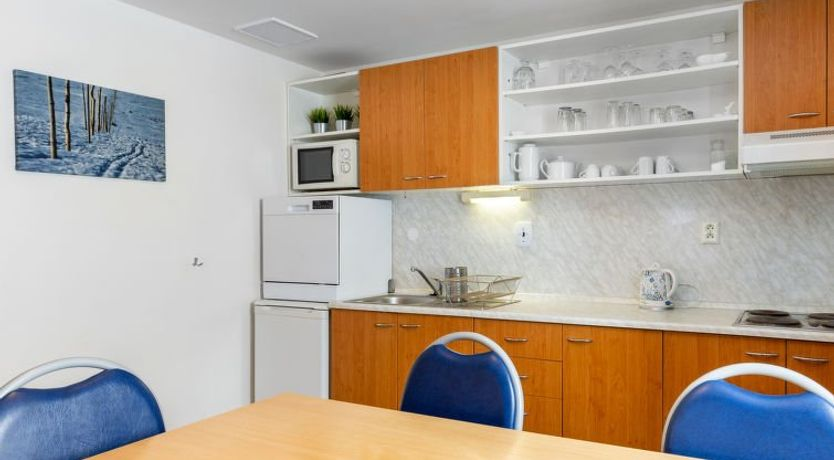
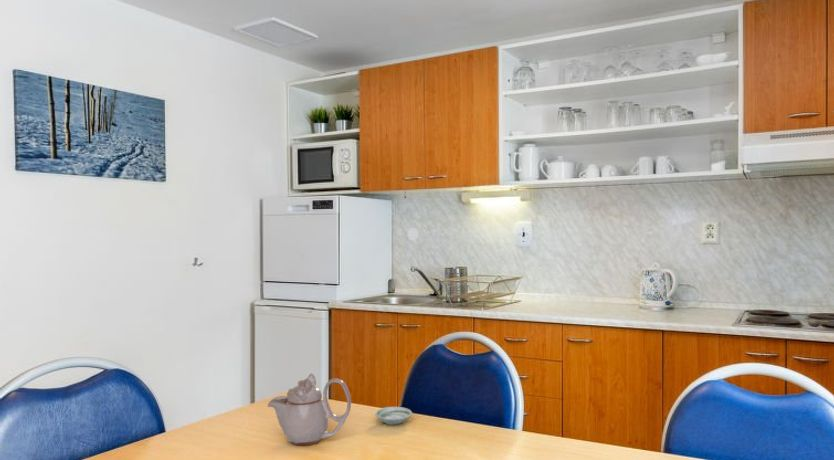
+ teapot [267,373,352,446]
+ saucer [374,406,413,426]
